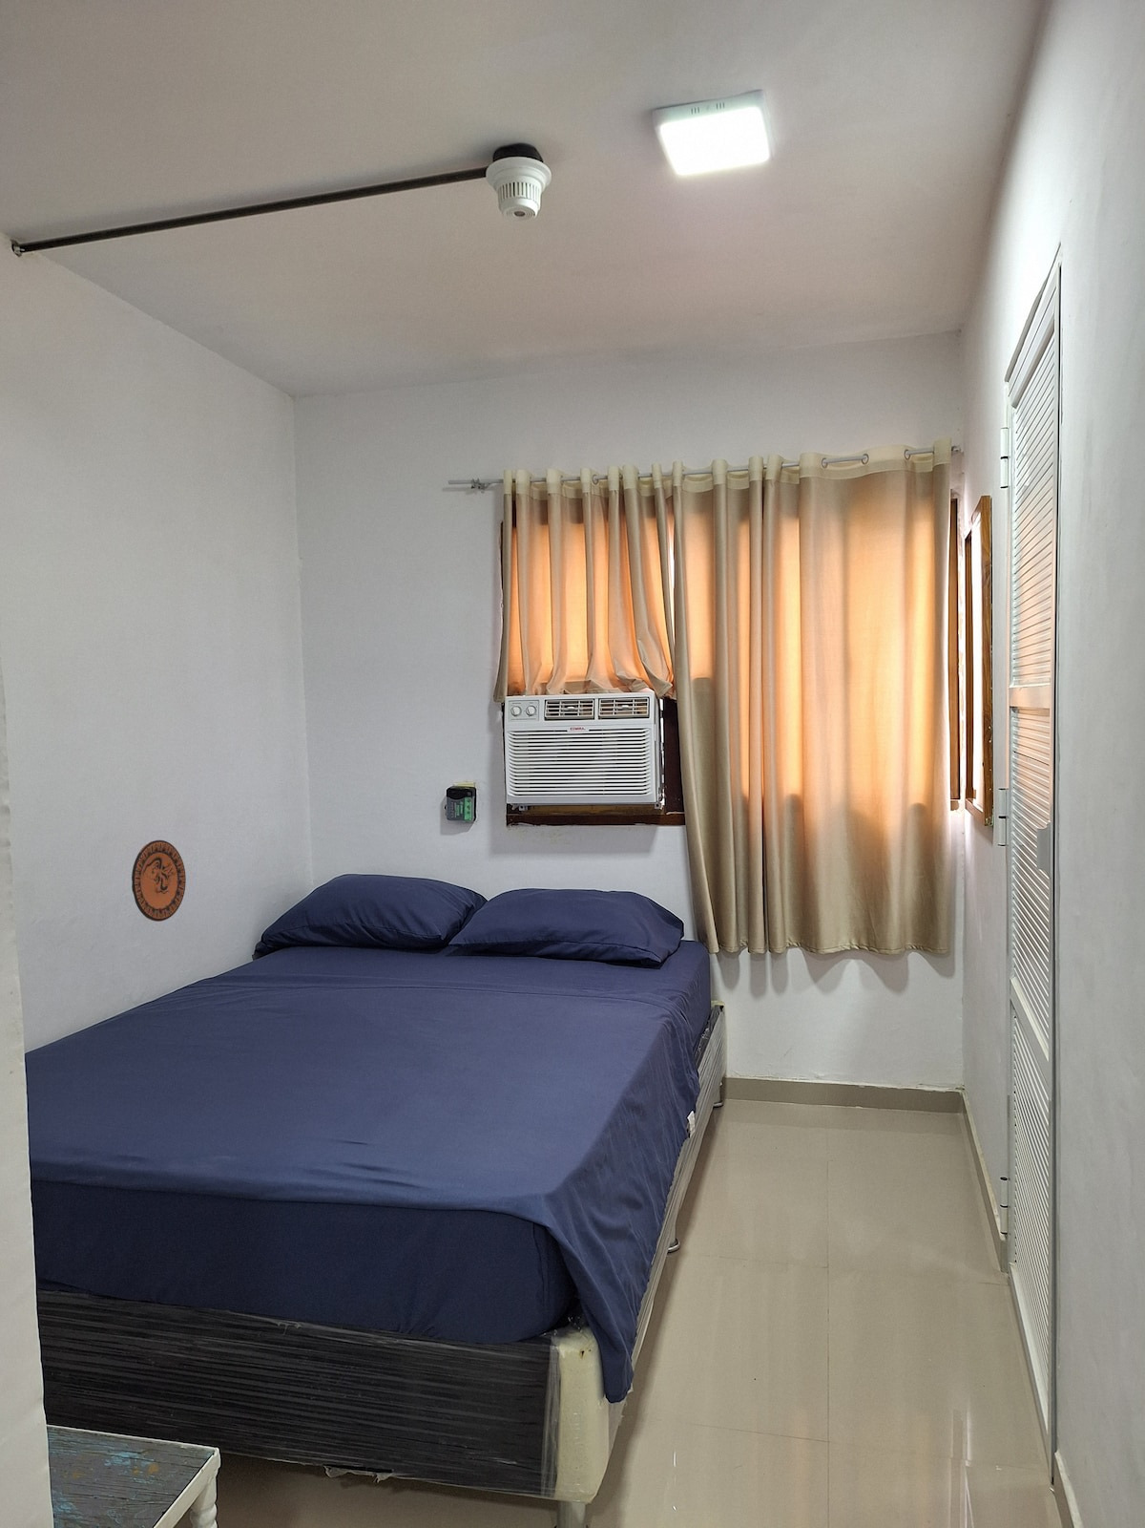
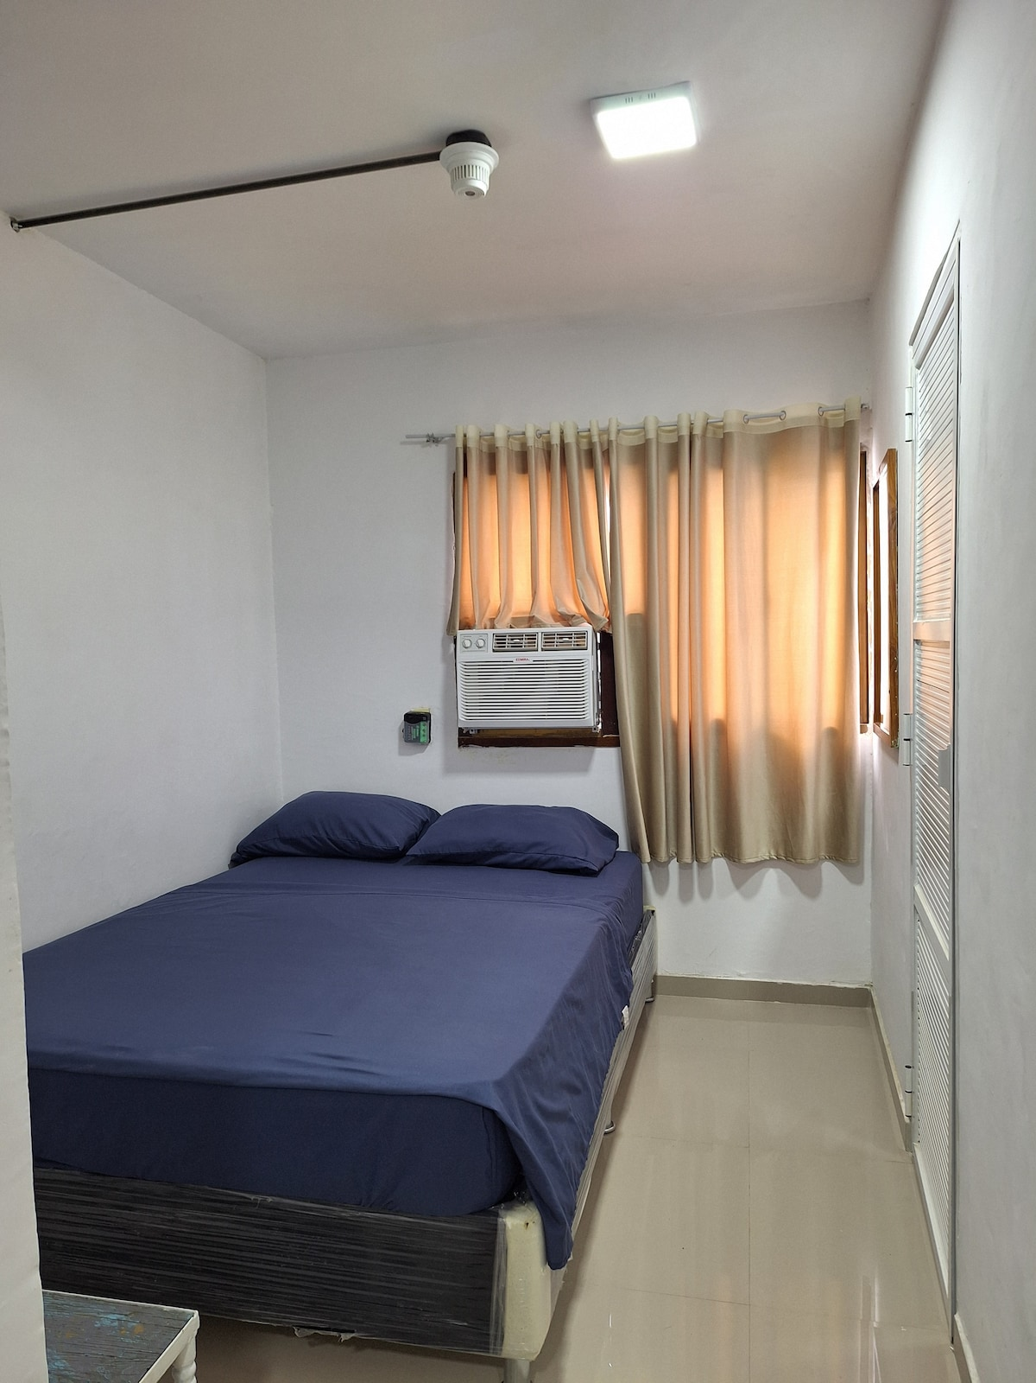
- decorative plate [131,840,186,923]
